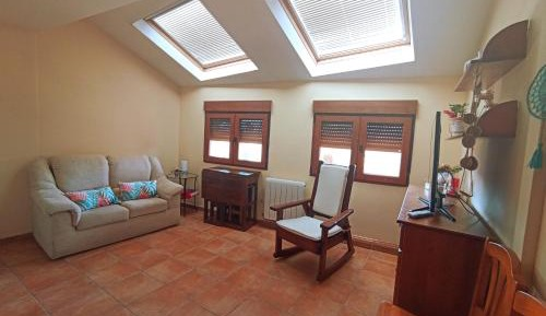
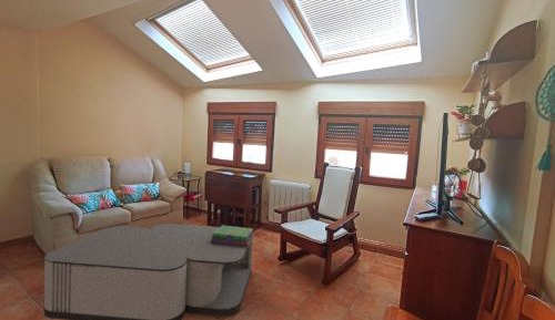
+ coffee table [43,223,254,320]
+ stack of books [211,225,255,247]
